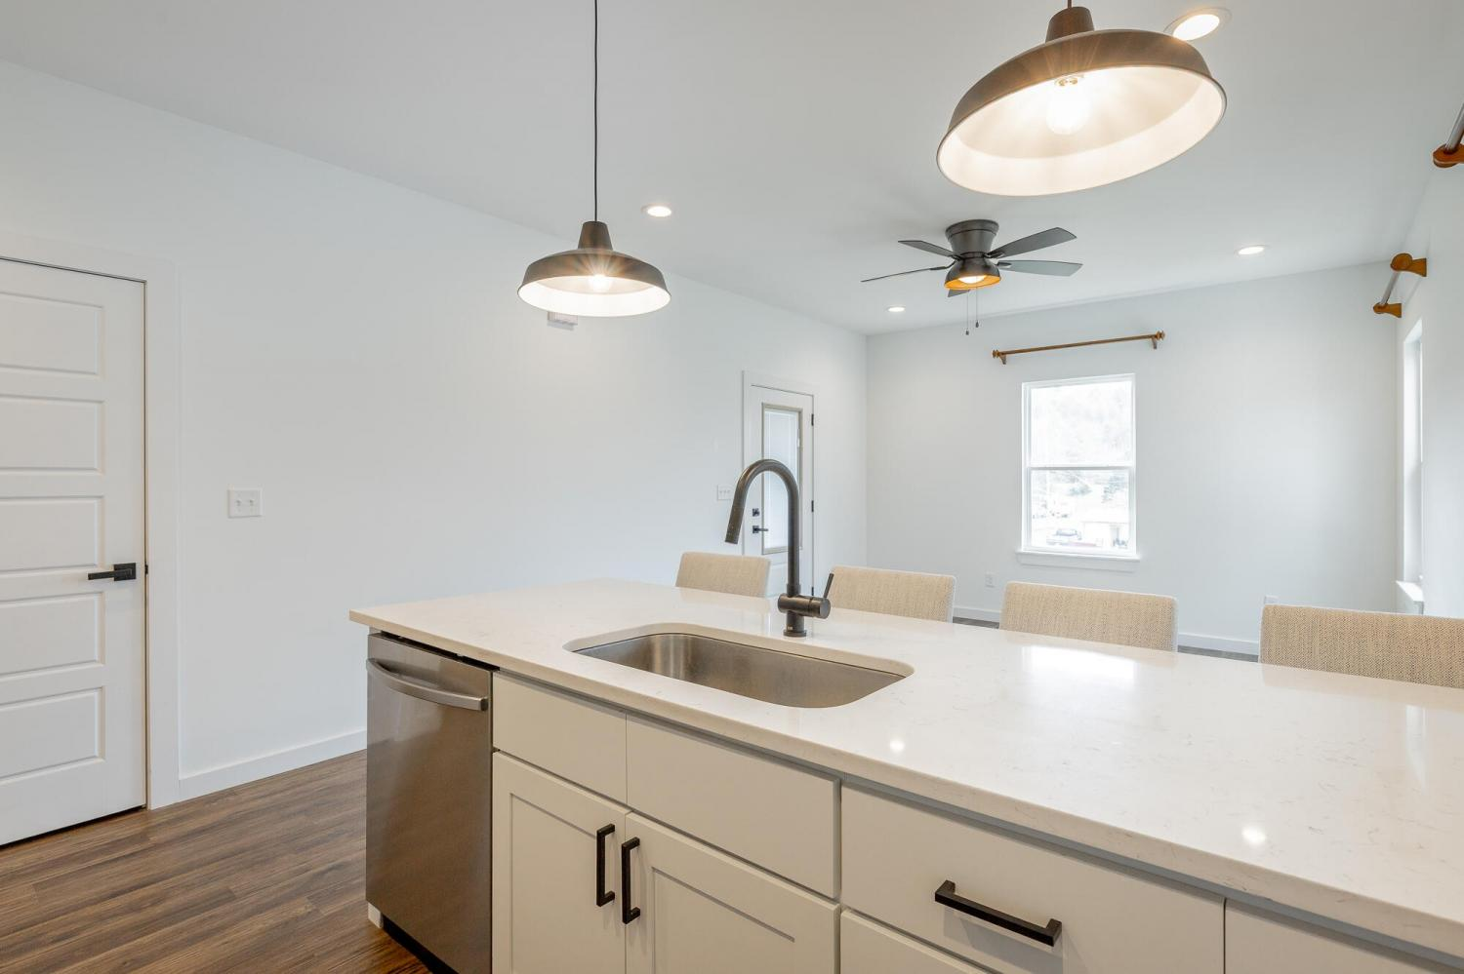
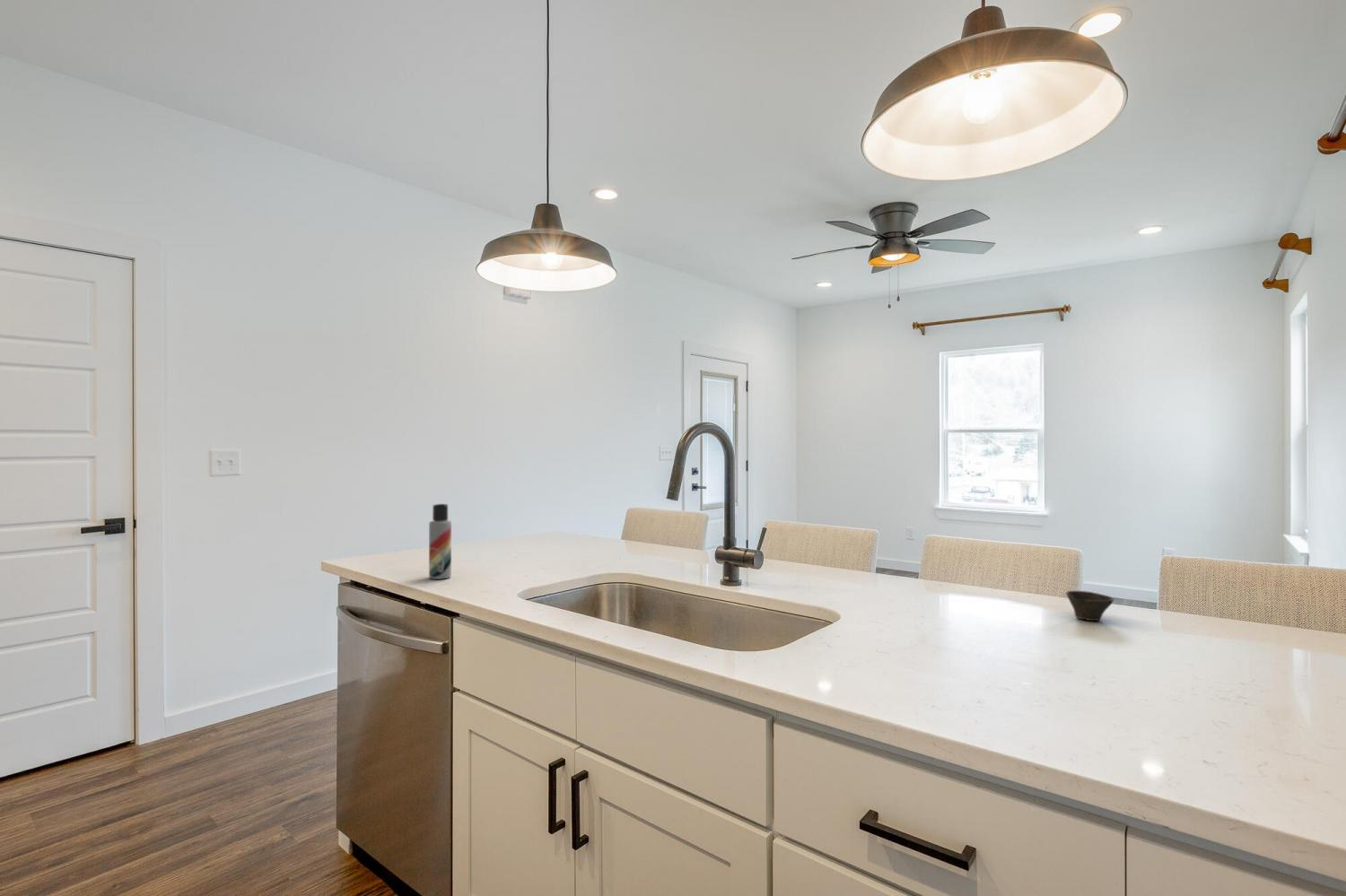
+ lotion bottle [428,503,452,580]
+ cup [1065,590,1114,622]
